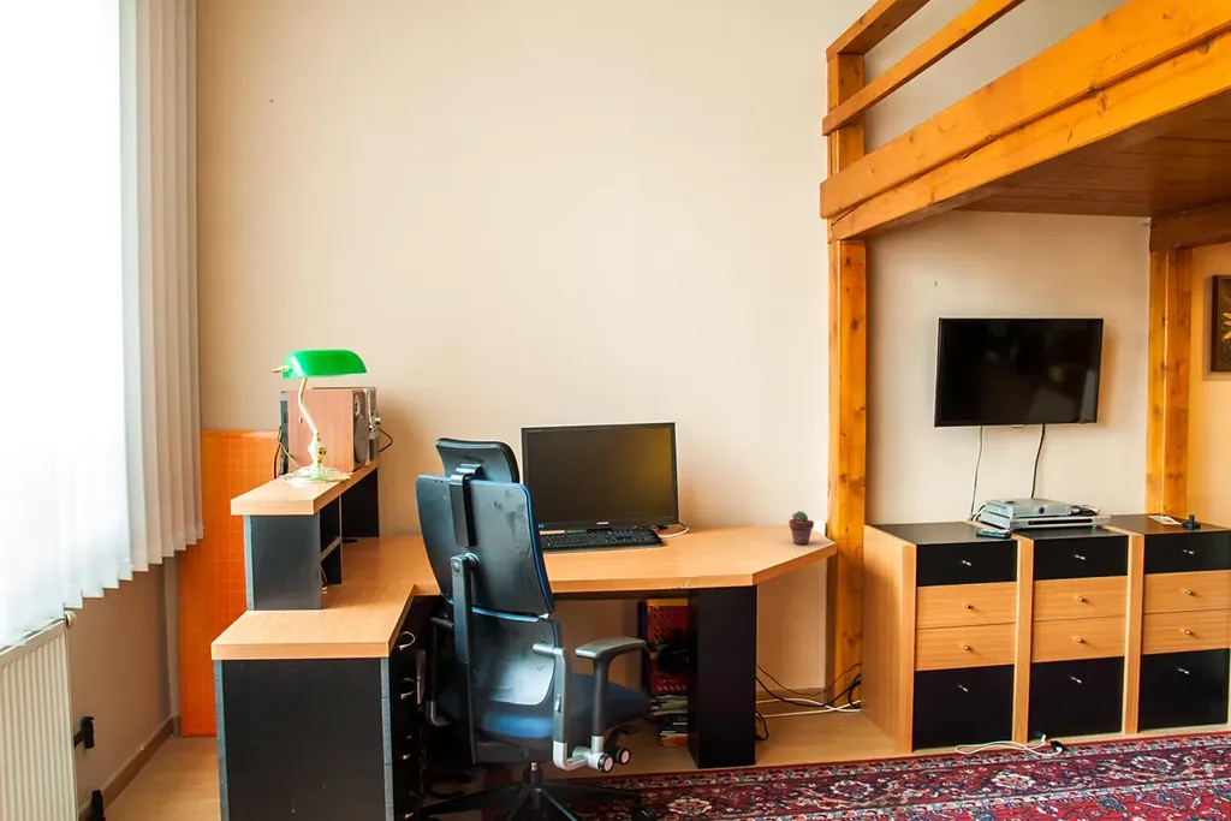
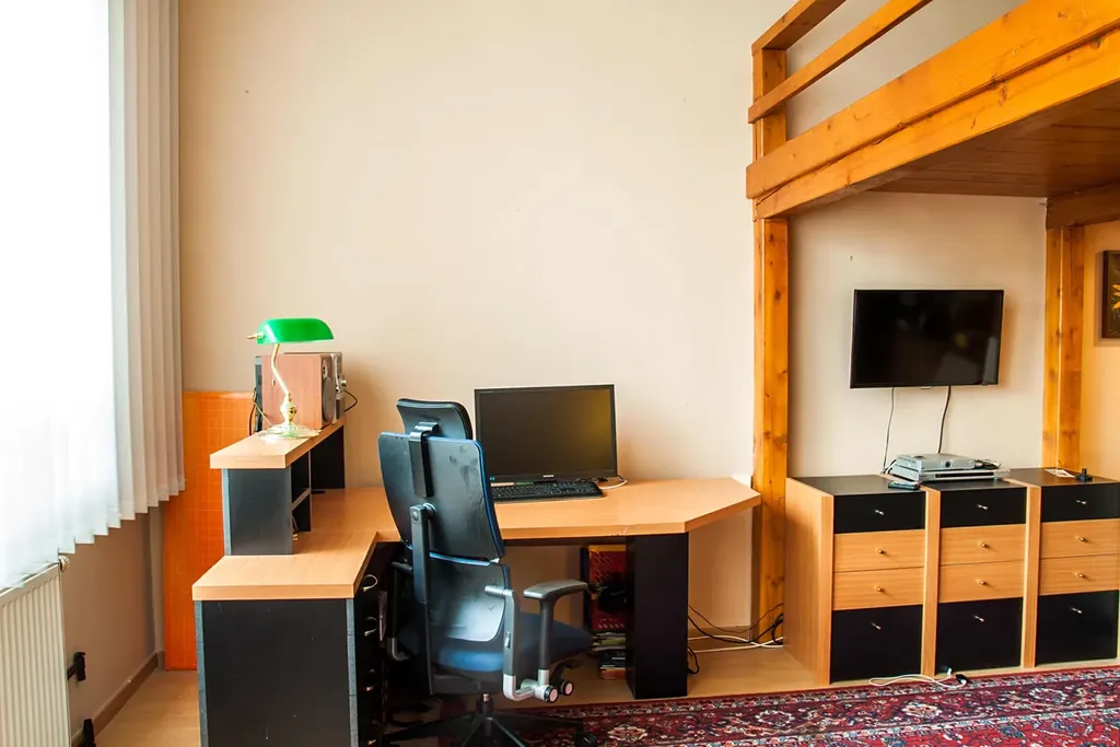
- potted succulent [789,510,815,546]
